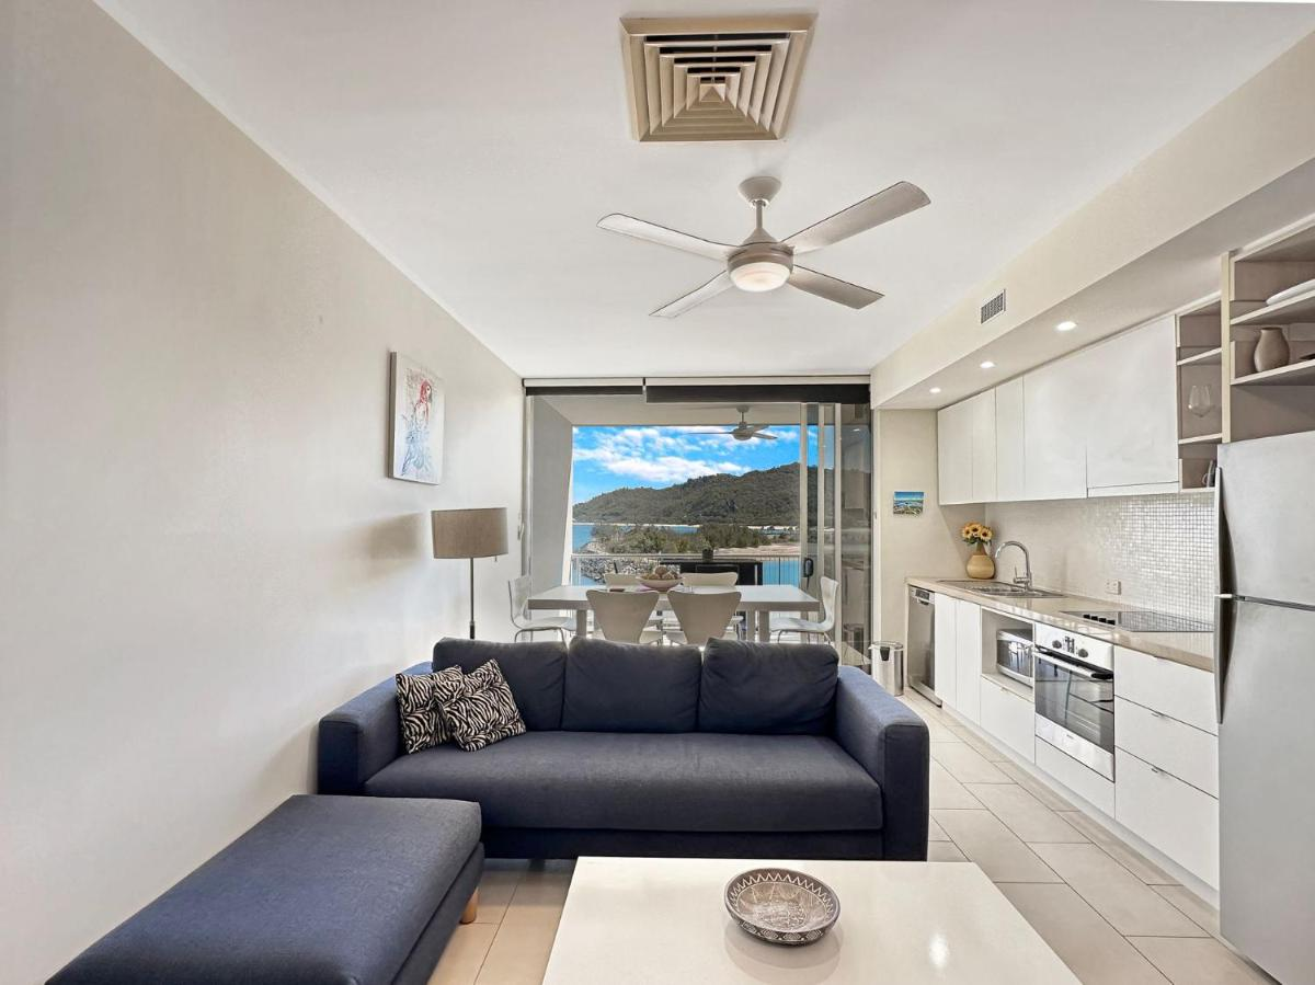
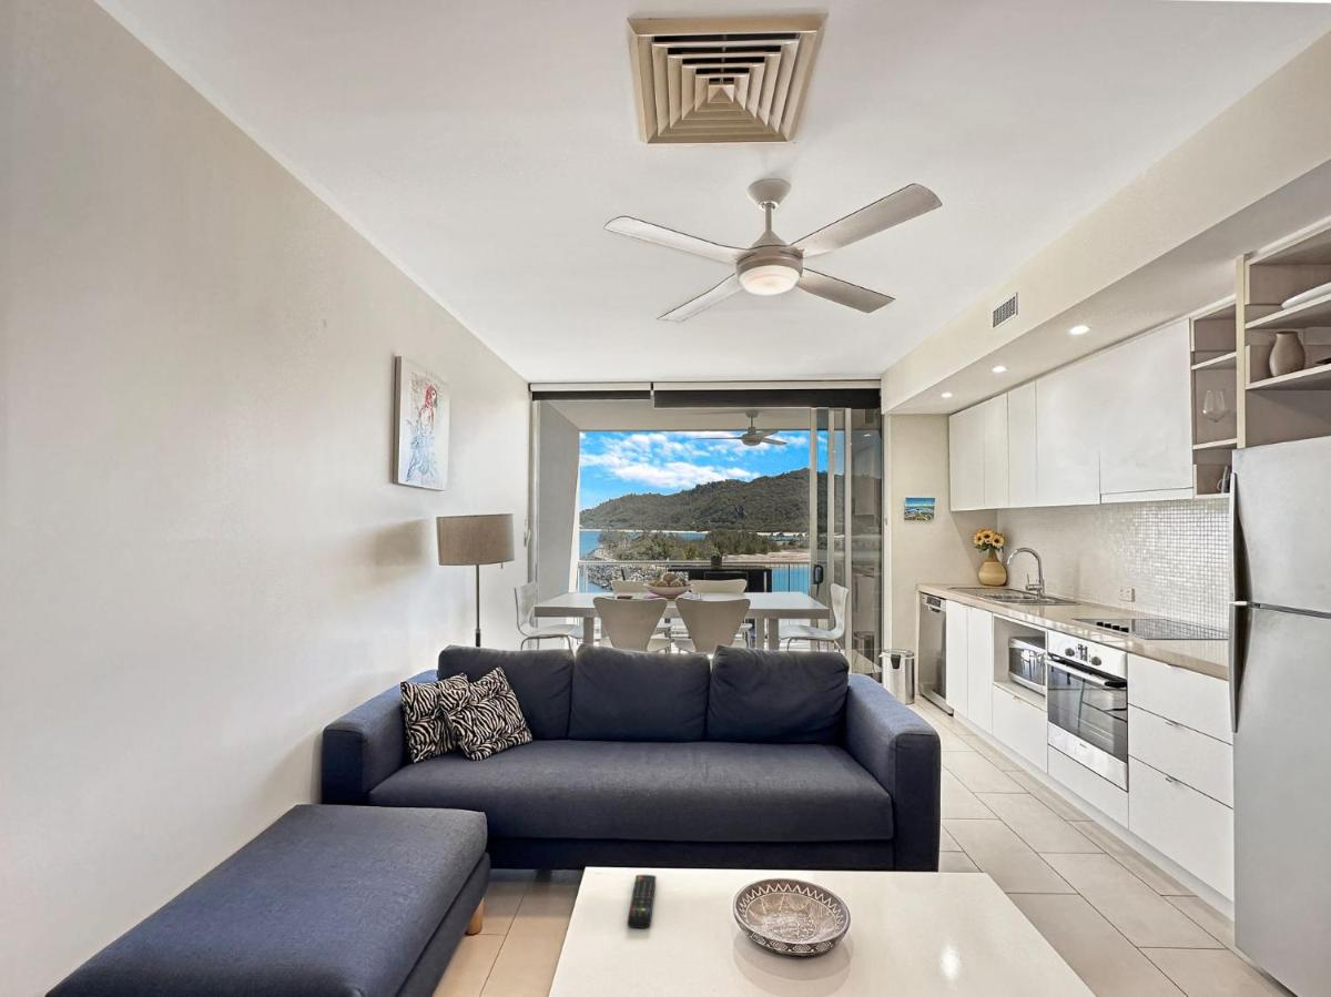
+ remote control [627,874,658,929]
